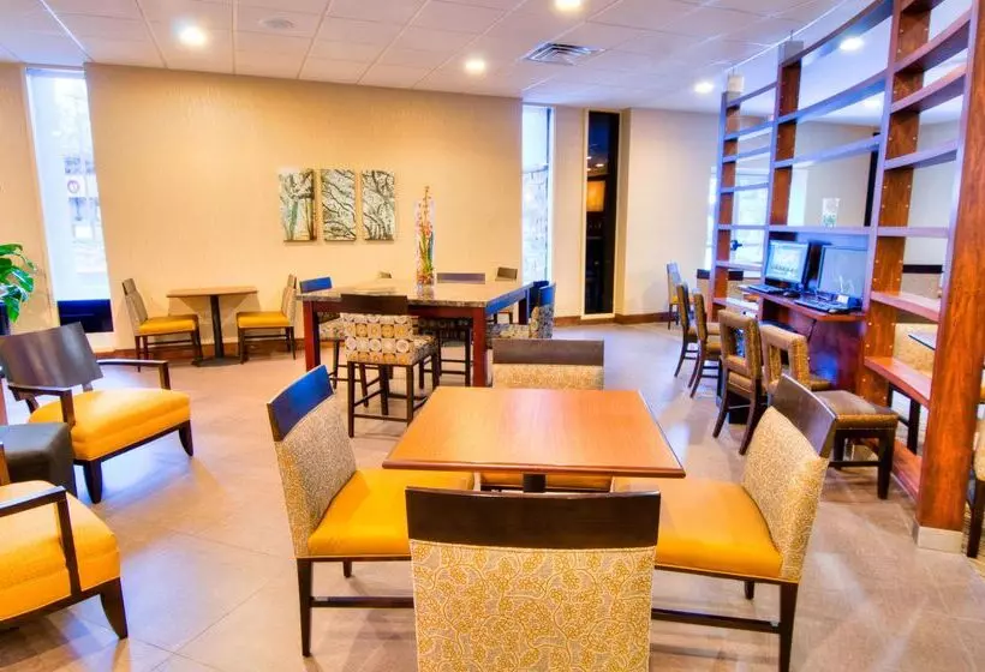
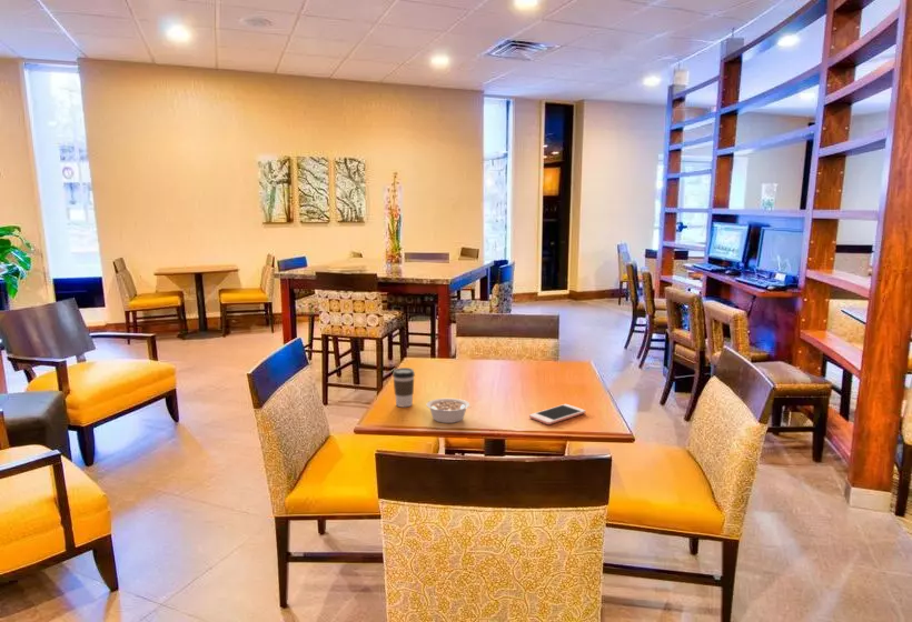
+ cell phone [528,403,587,425]
+ coffee cup [391,367,416,408]
+ legume [426,398,470,424]
